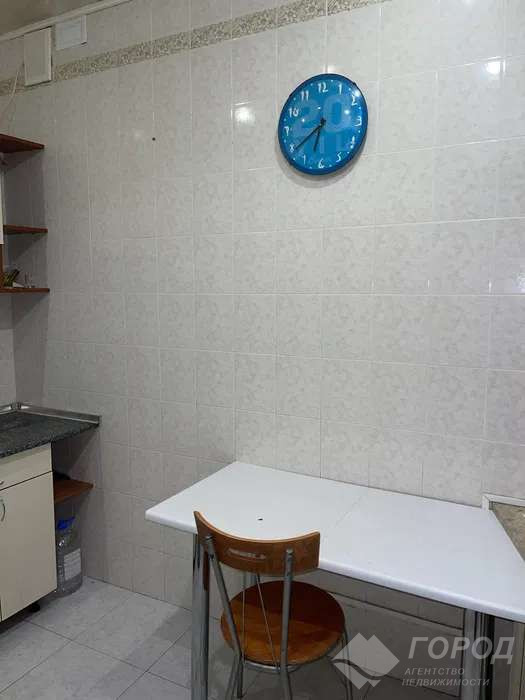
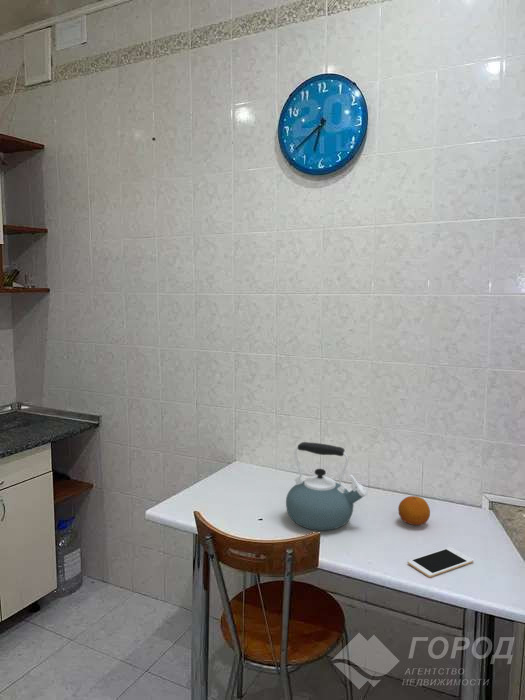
+ fruit [397,495,431,526]
+ kettle [285,441,368,532]
+ cell phone [407,546,474,578]
